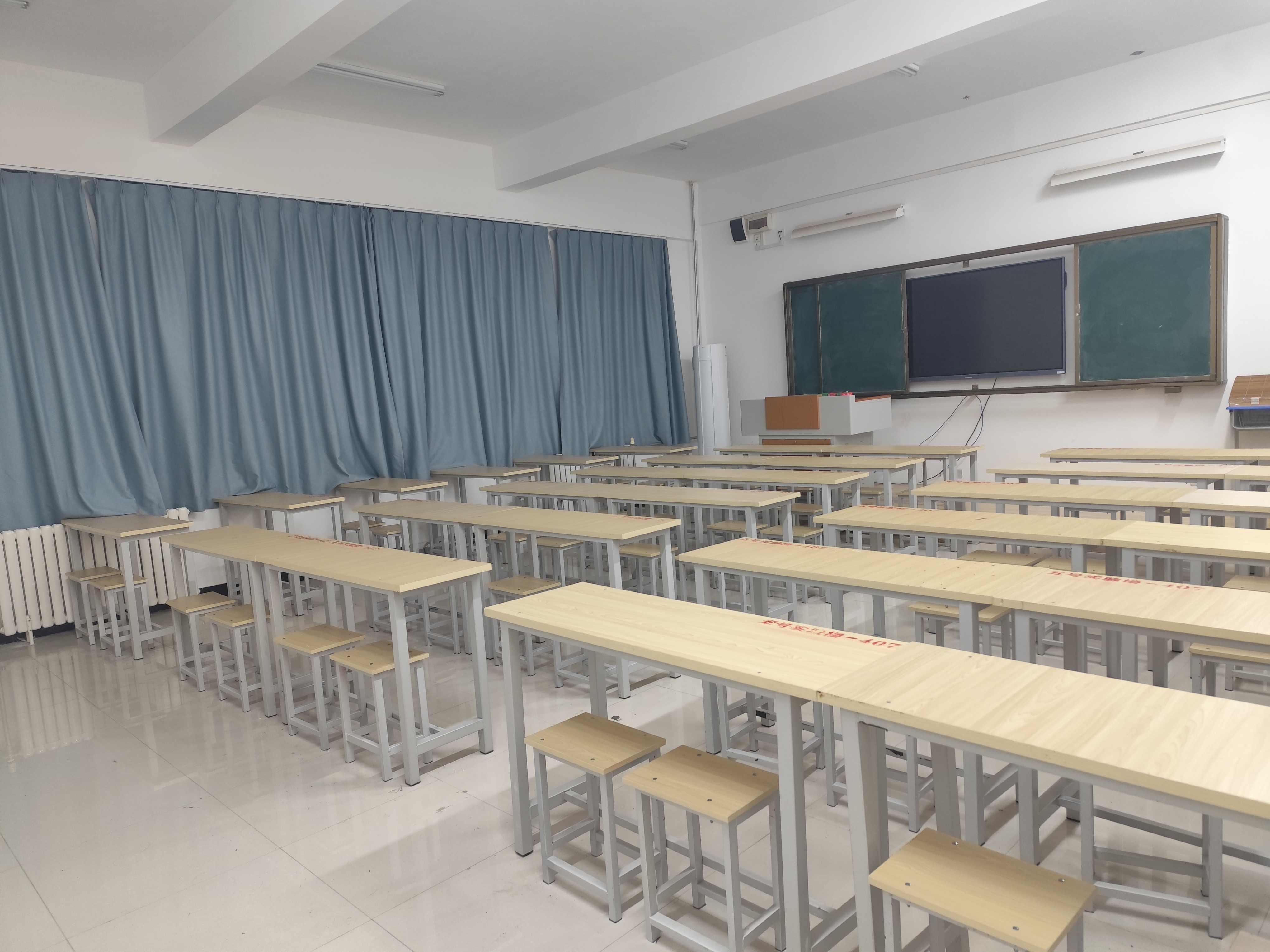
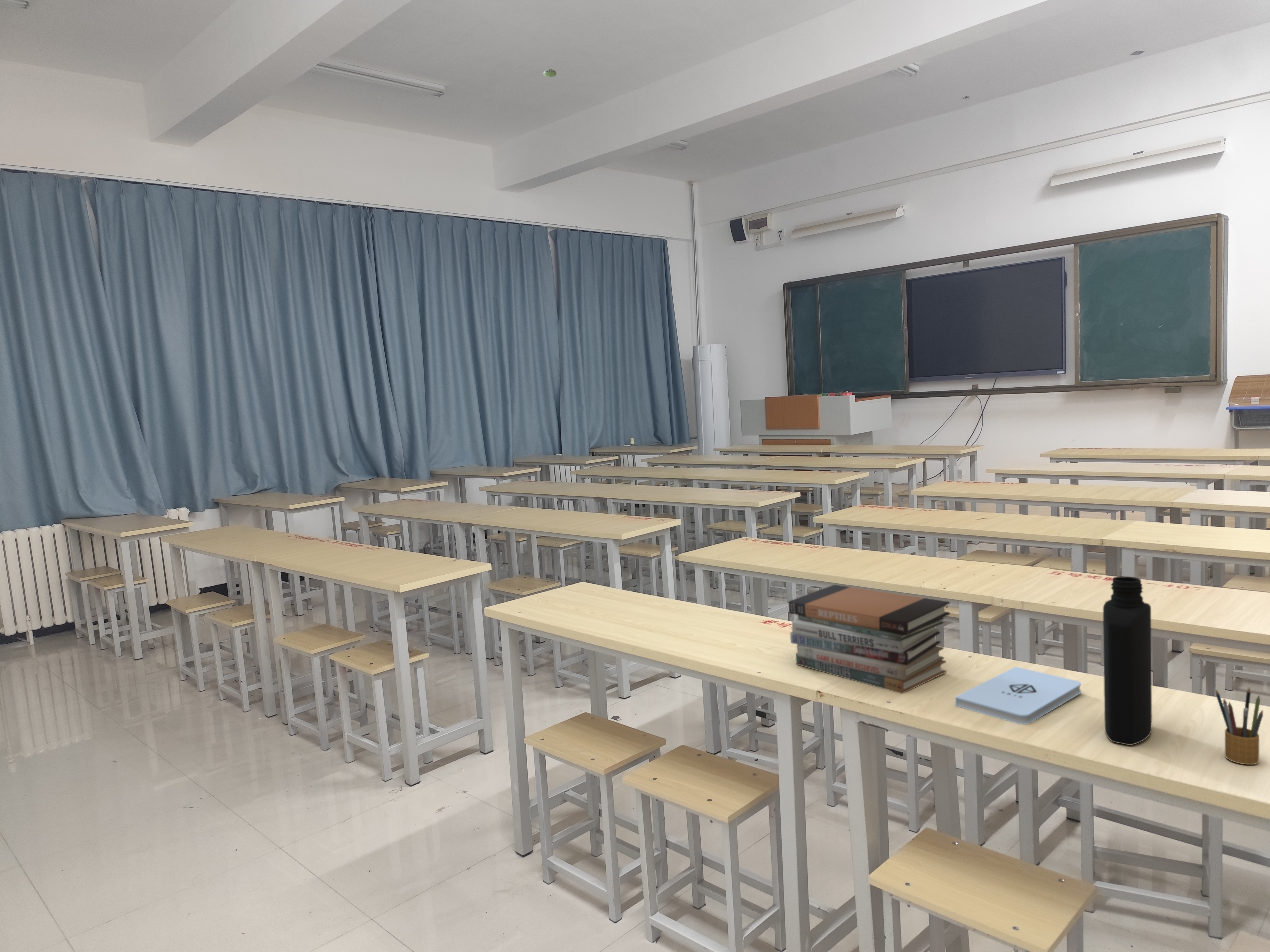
+ book stack [788,584,950,694]
+ bottle [1103,576,1152,745]
+ smoke detector [543,69,557,77]
+ pencil box [1216,687,1263,765]
+ notepad [955,666,1081,725]
